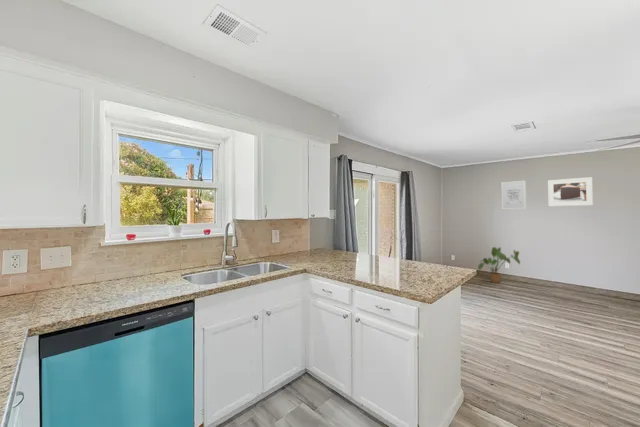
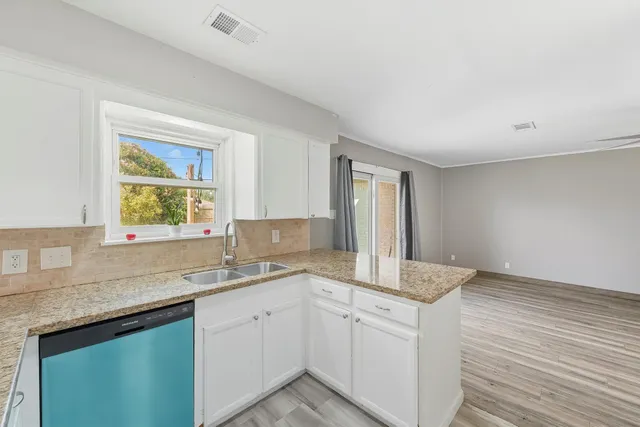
- wall art [500,179,527,211]
- house plant [477,246,521,284]
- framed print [547,176,594,207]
